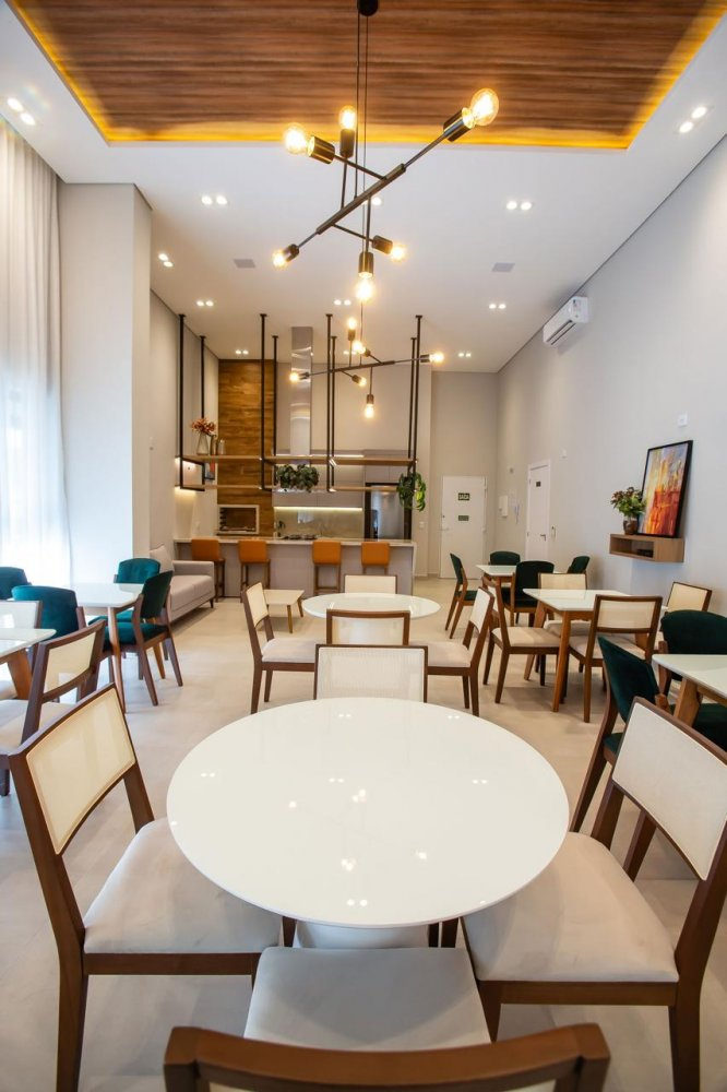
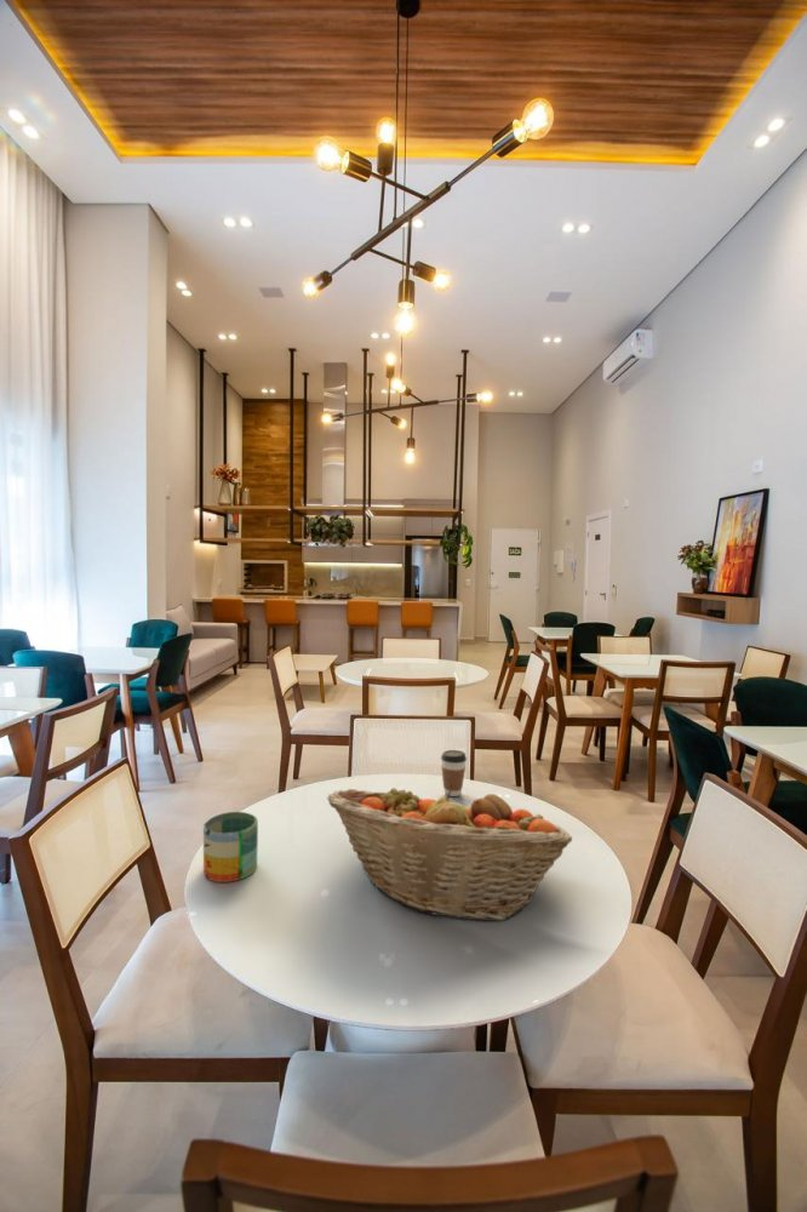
+ mug [202,811,259,884]
+ fruit basket [326,783,573,922]
+ coffee cup [440,749,468,797]
